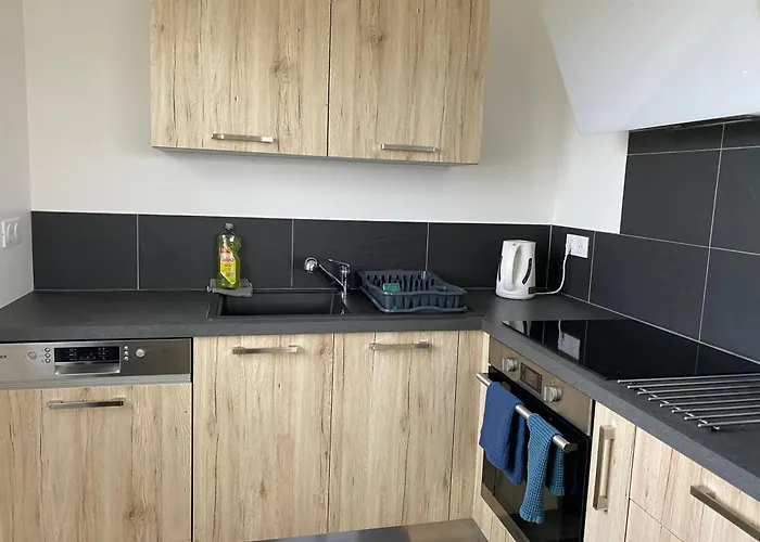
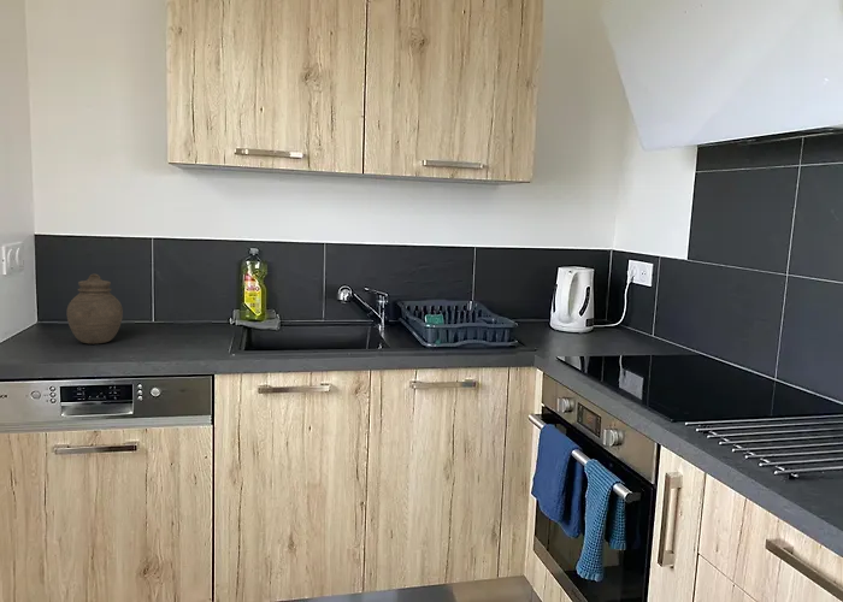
+ jar [65,273,124,344]
